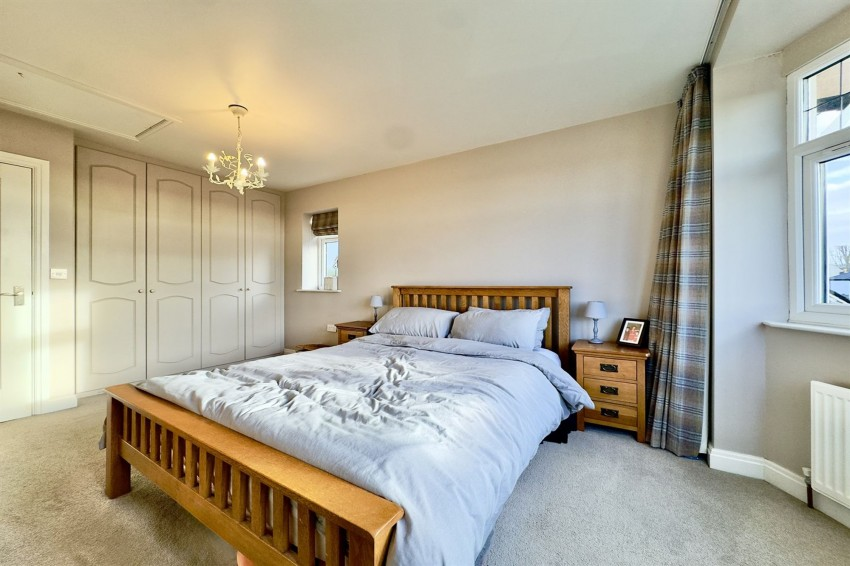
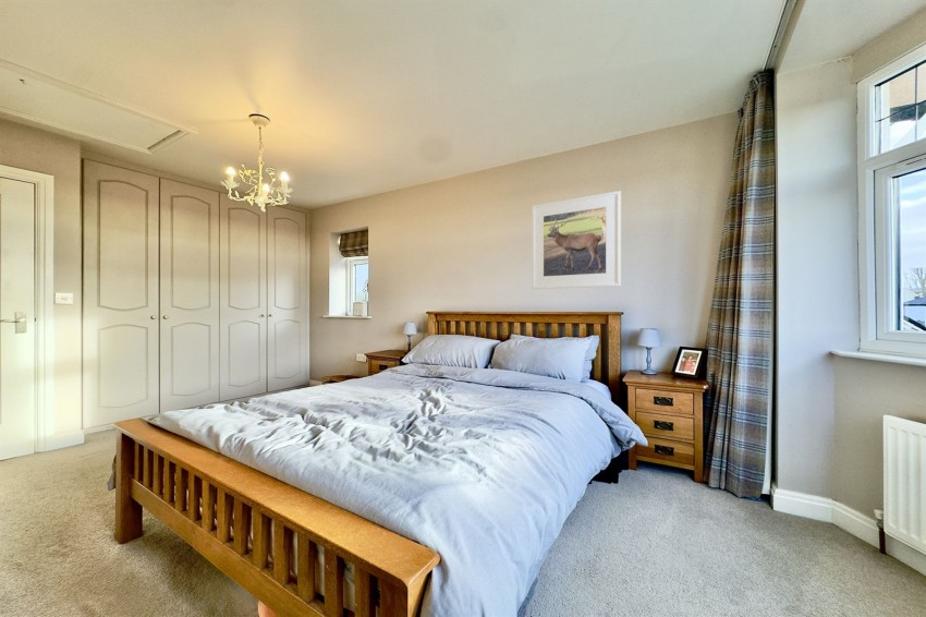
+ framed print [531,190,622,290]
